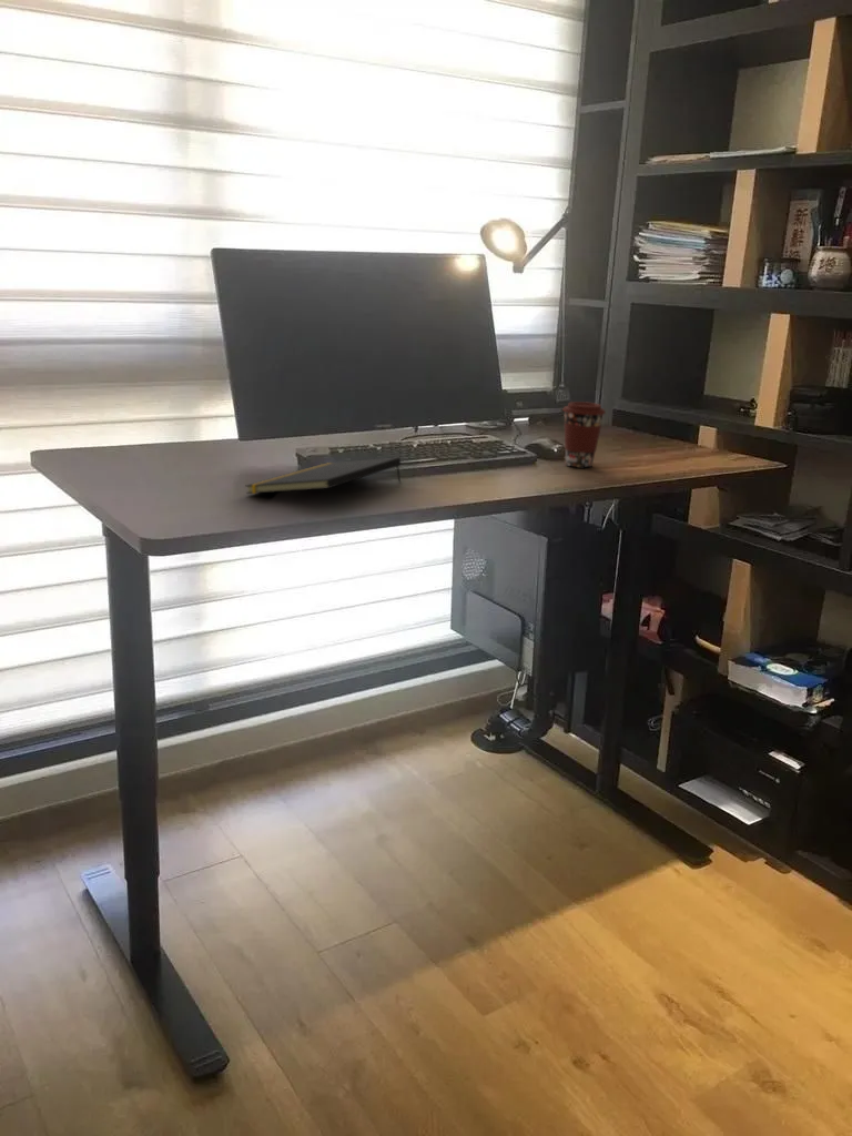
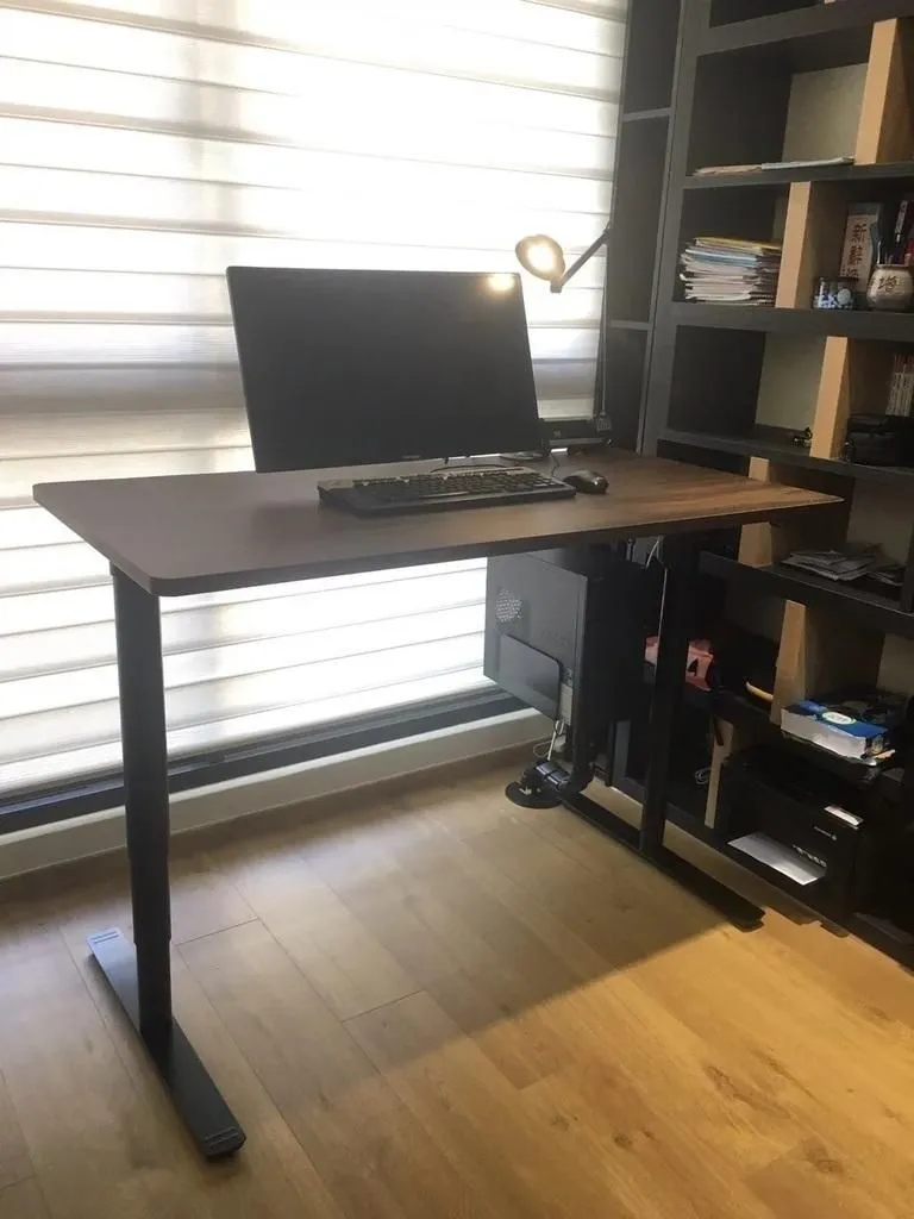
- notepad [244,456,402,495]
- coffee cup [561,400,607,468]
